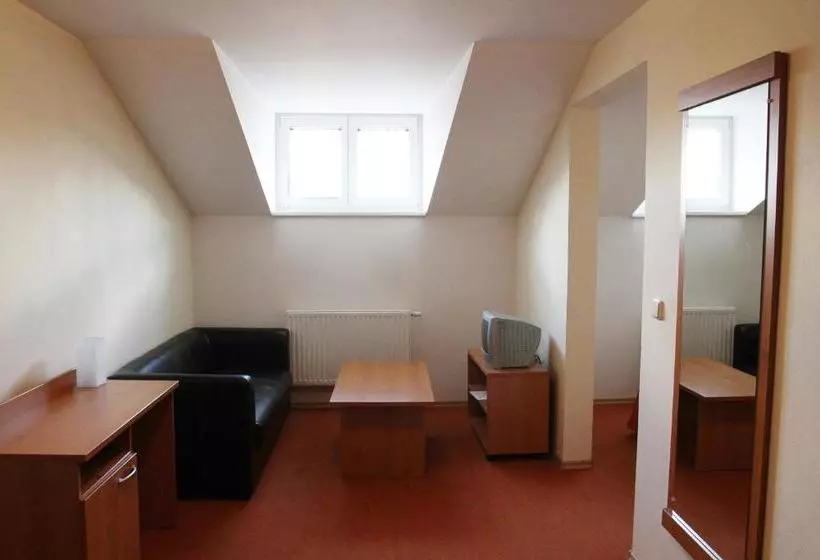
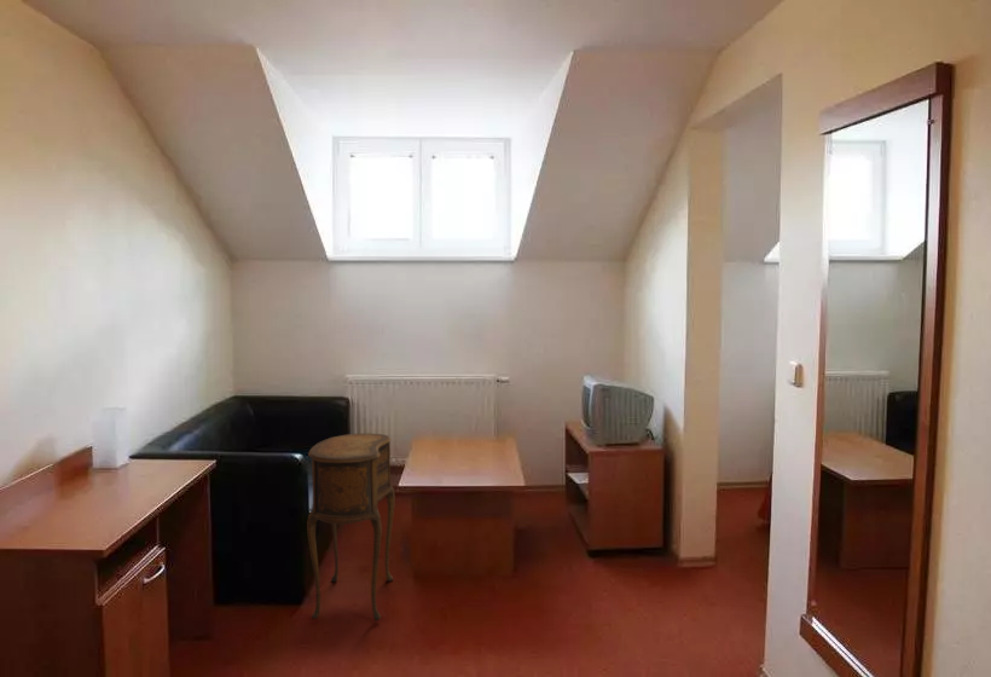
+ side table [306,433,396,621]
